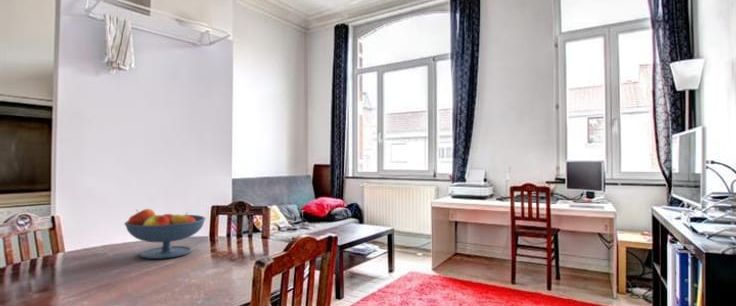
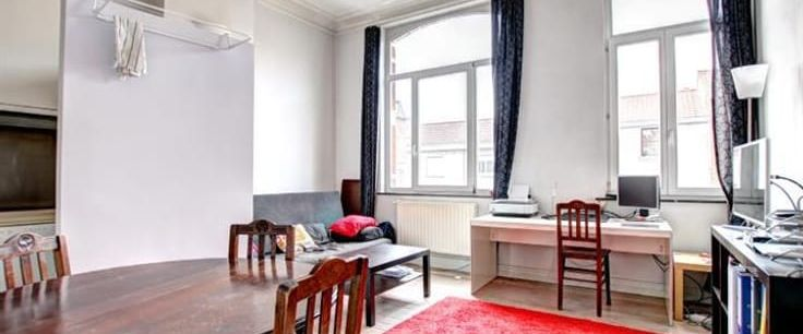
- fruit bowl [123,208,207,260]
